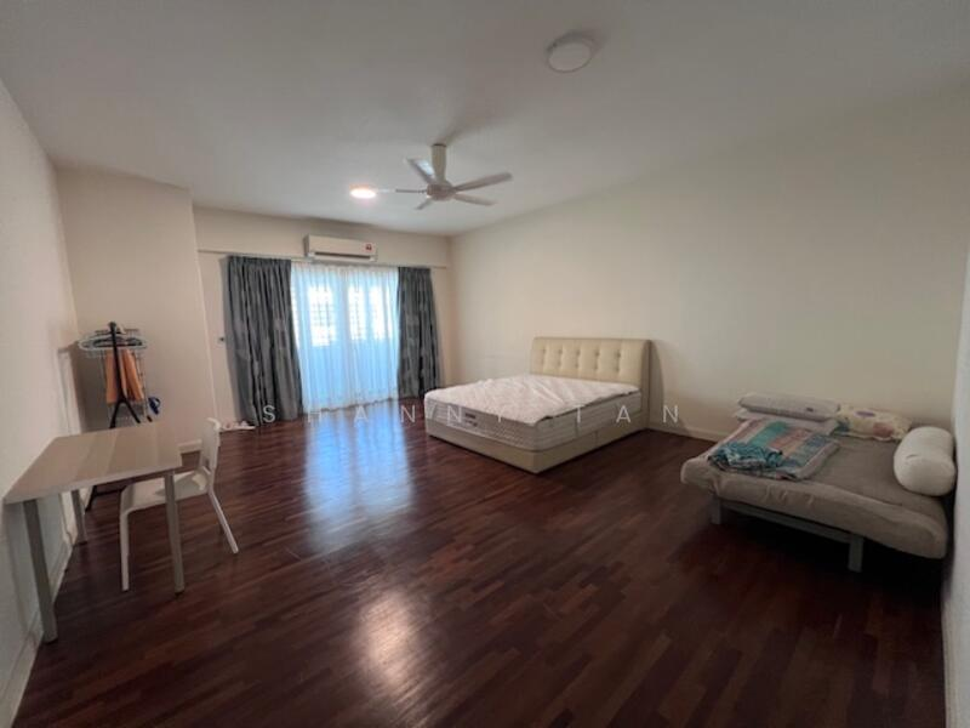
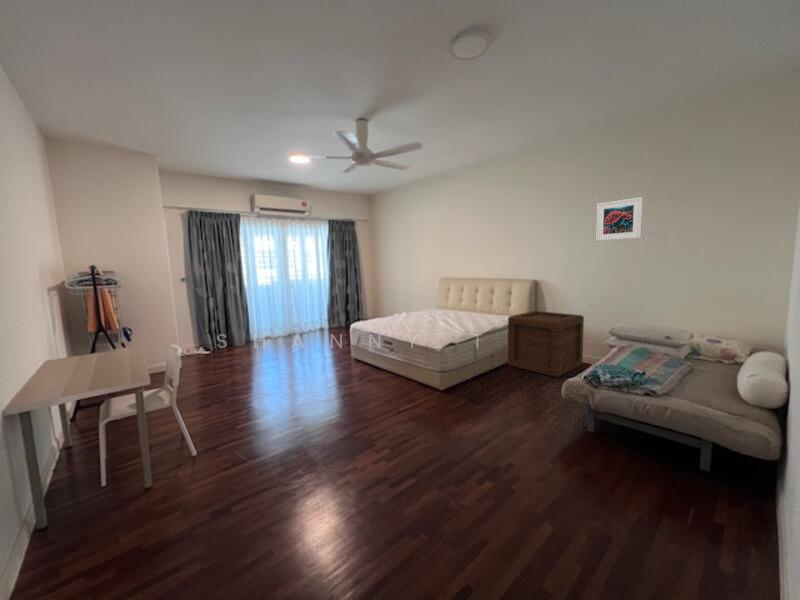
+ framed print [595,196,644,242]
+ wooden crate [507,310,585,378]
